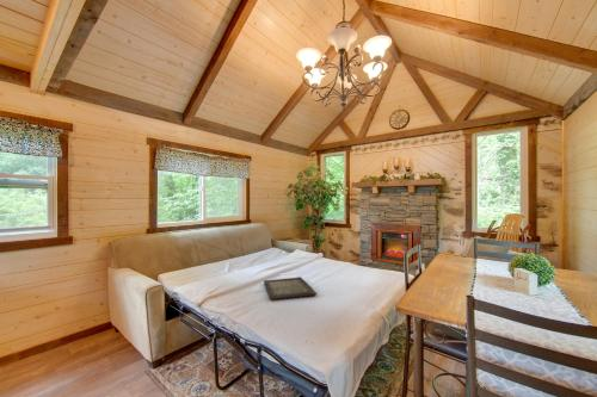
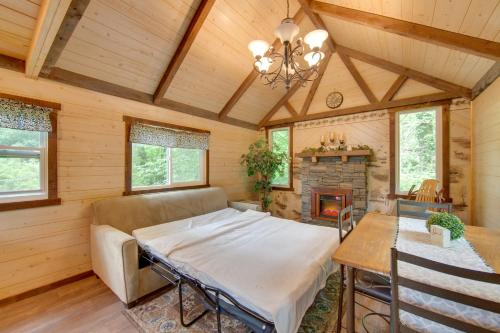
- serving tray [263,275,318,300]
